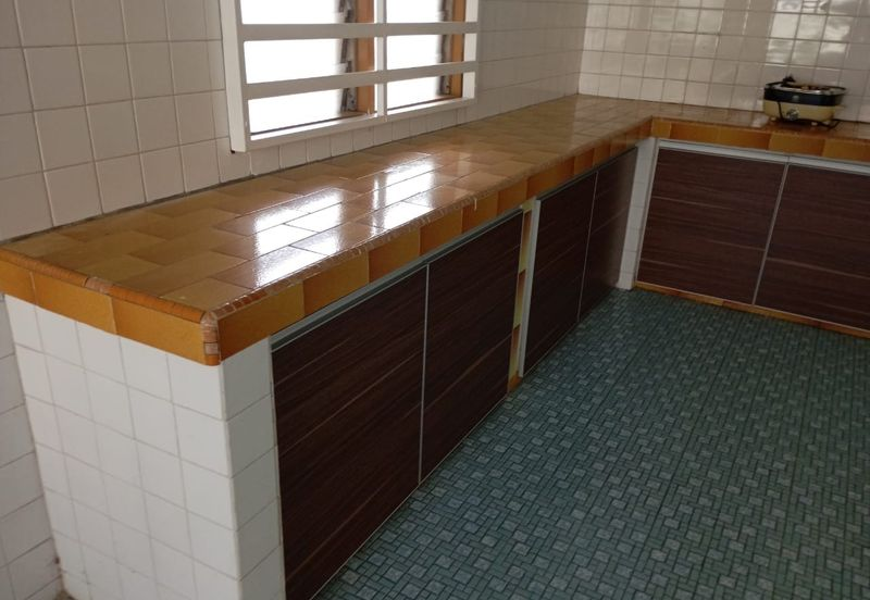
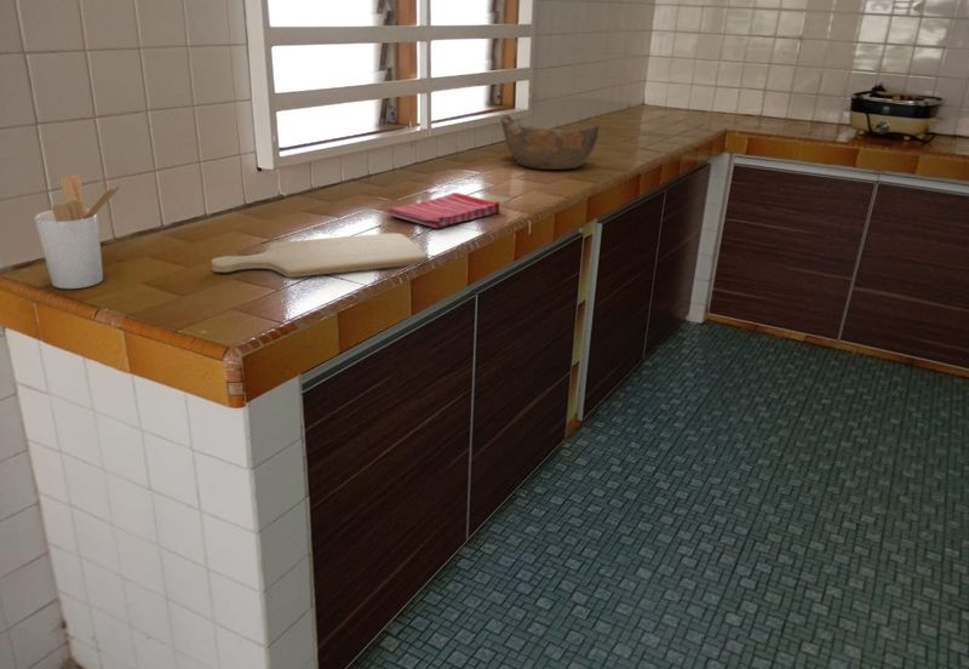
+ utensil holder [33,173,126,290]
+ bowl [500,114,600,171]
+ dish towel [385,191,501,229]
+ chopping board [211,233,430,279]
